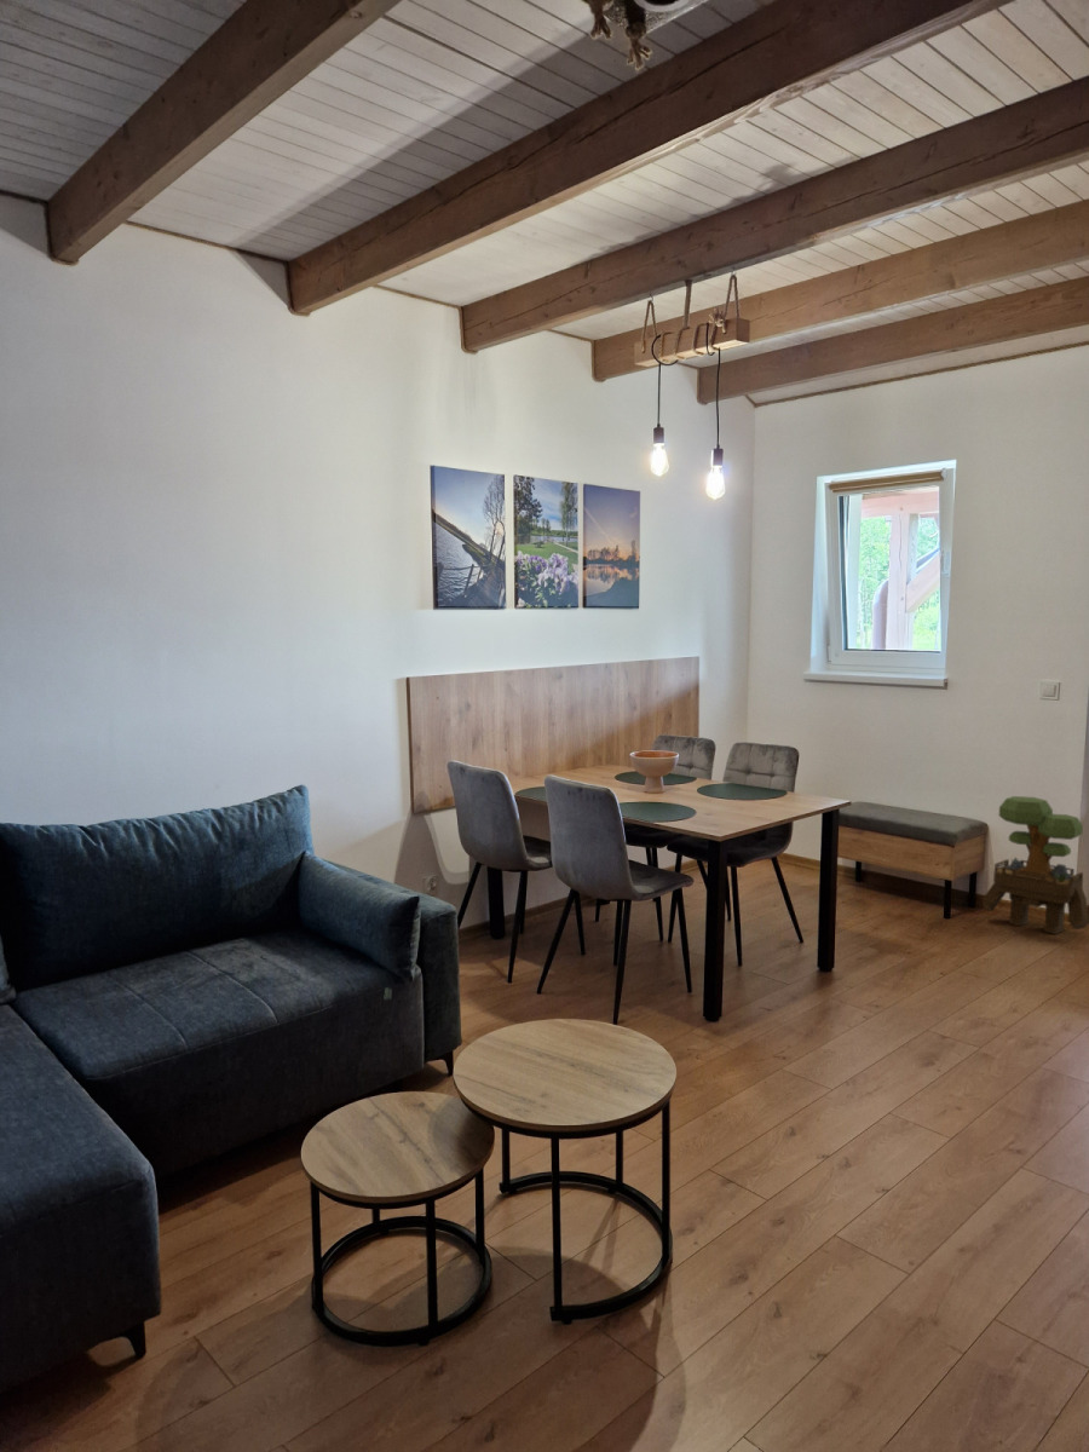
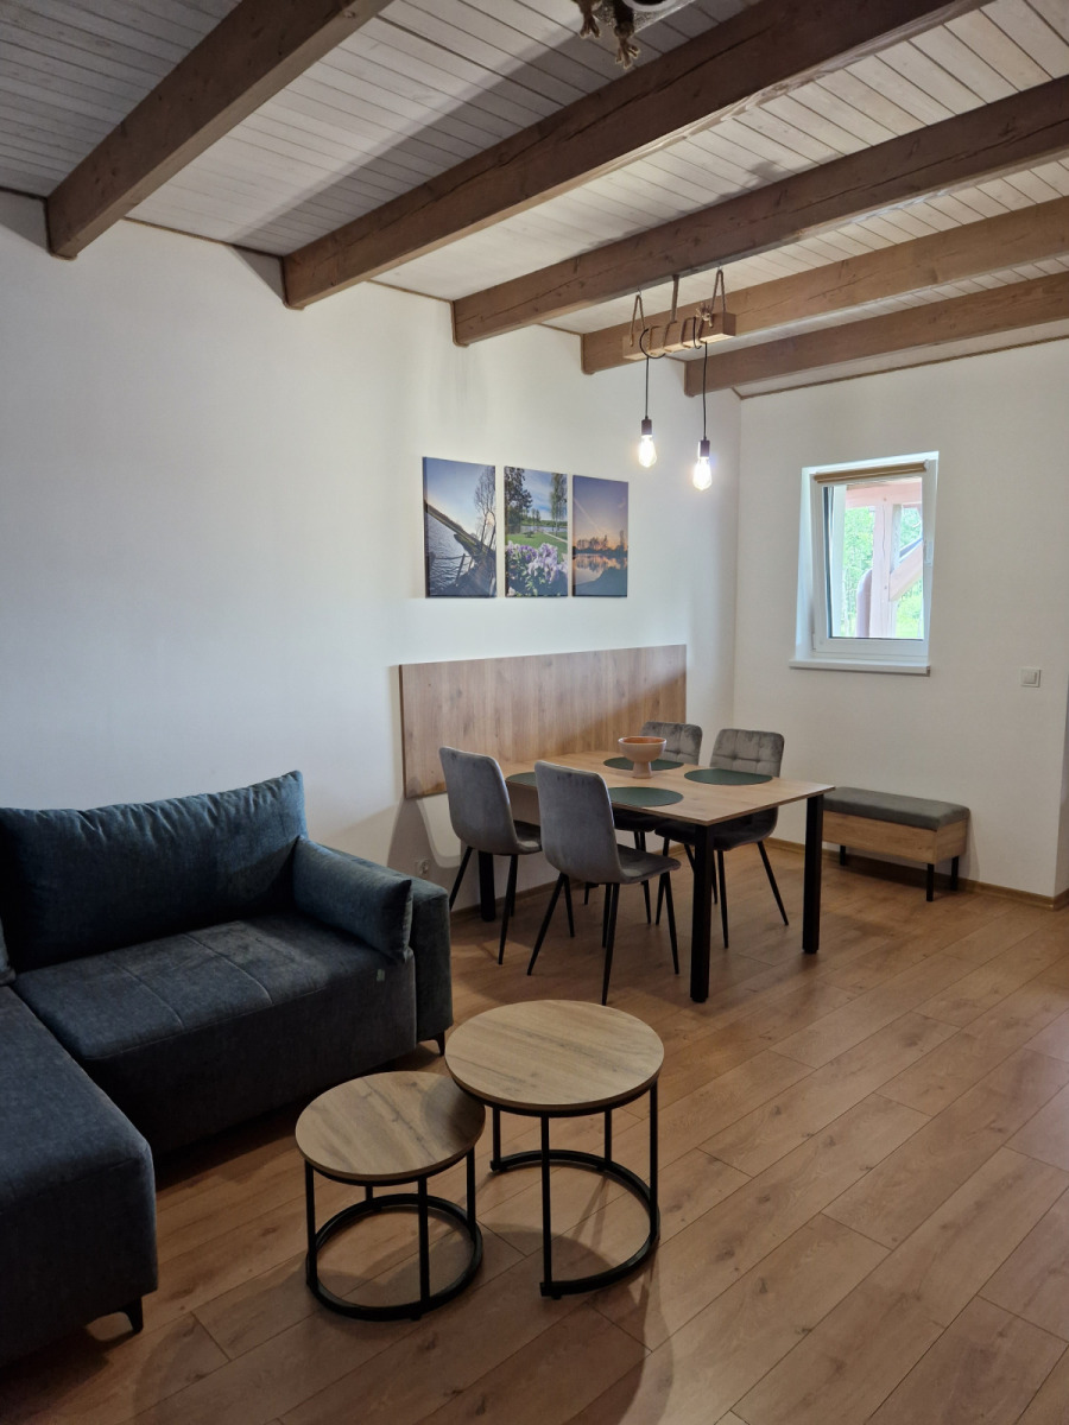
- potted tree [981,795,1089,935]
